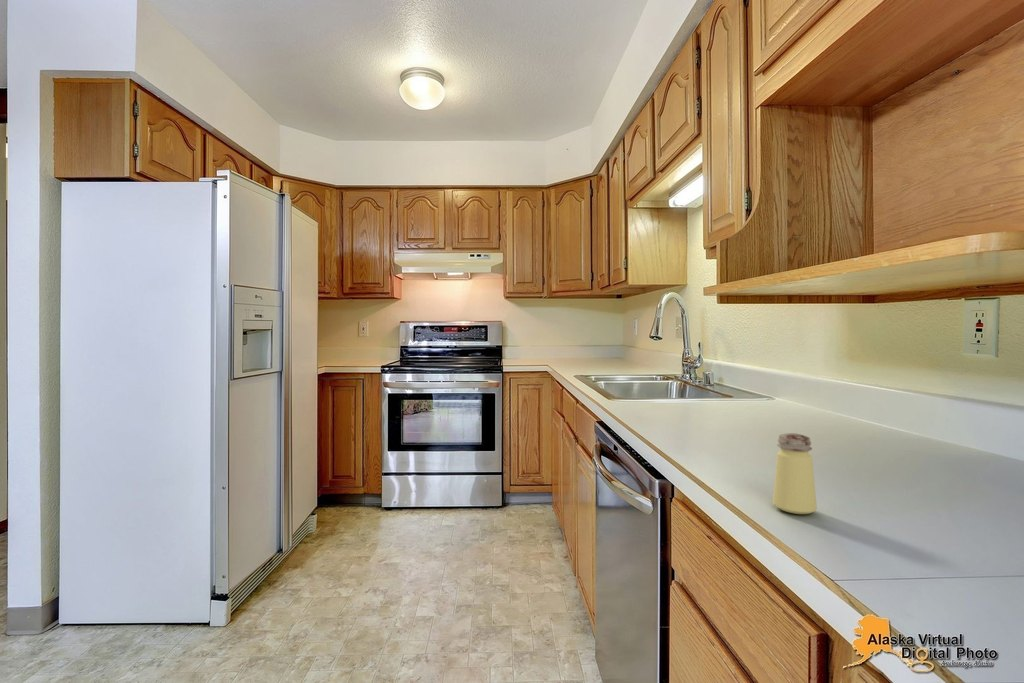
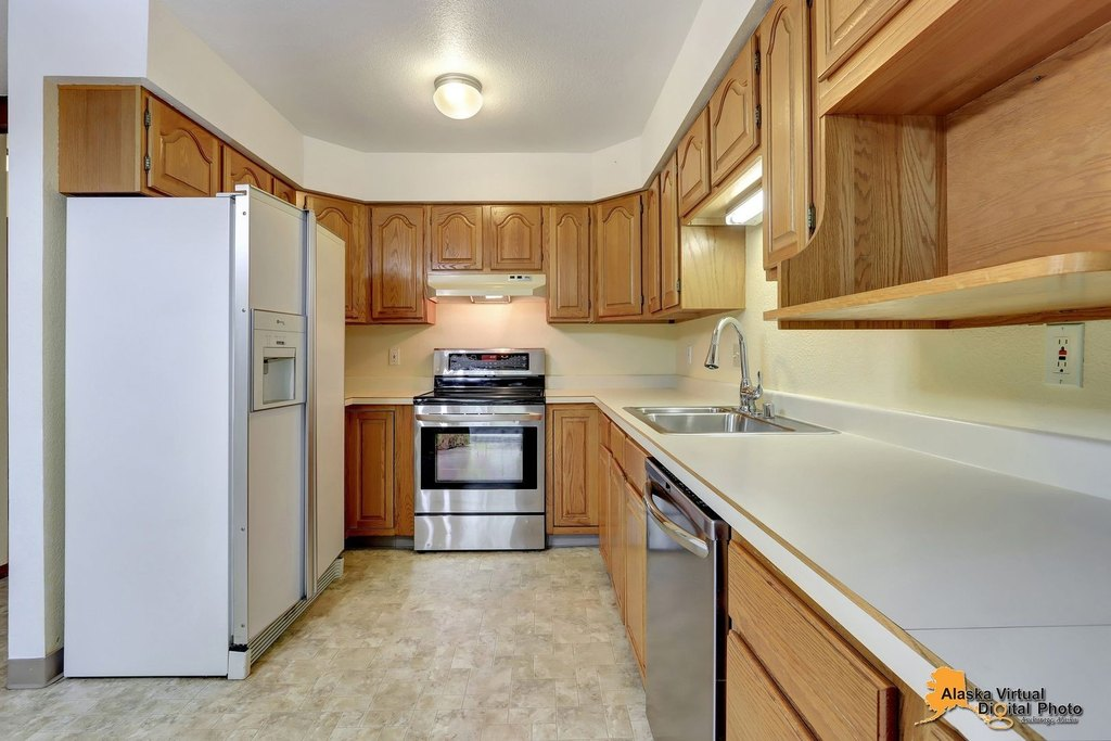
- saltshaker [772,432,818,515]
